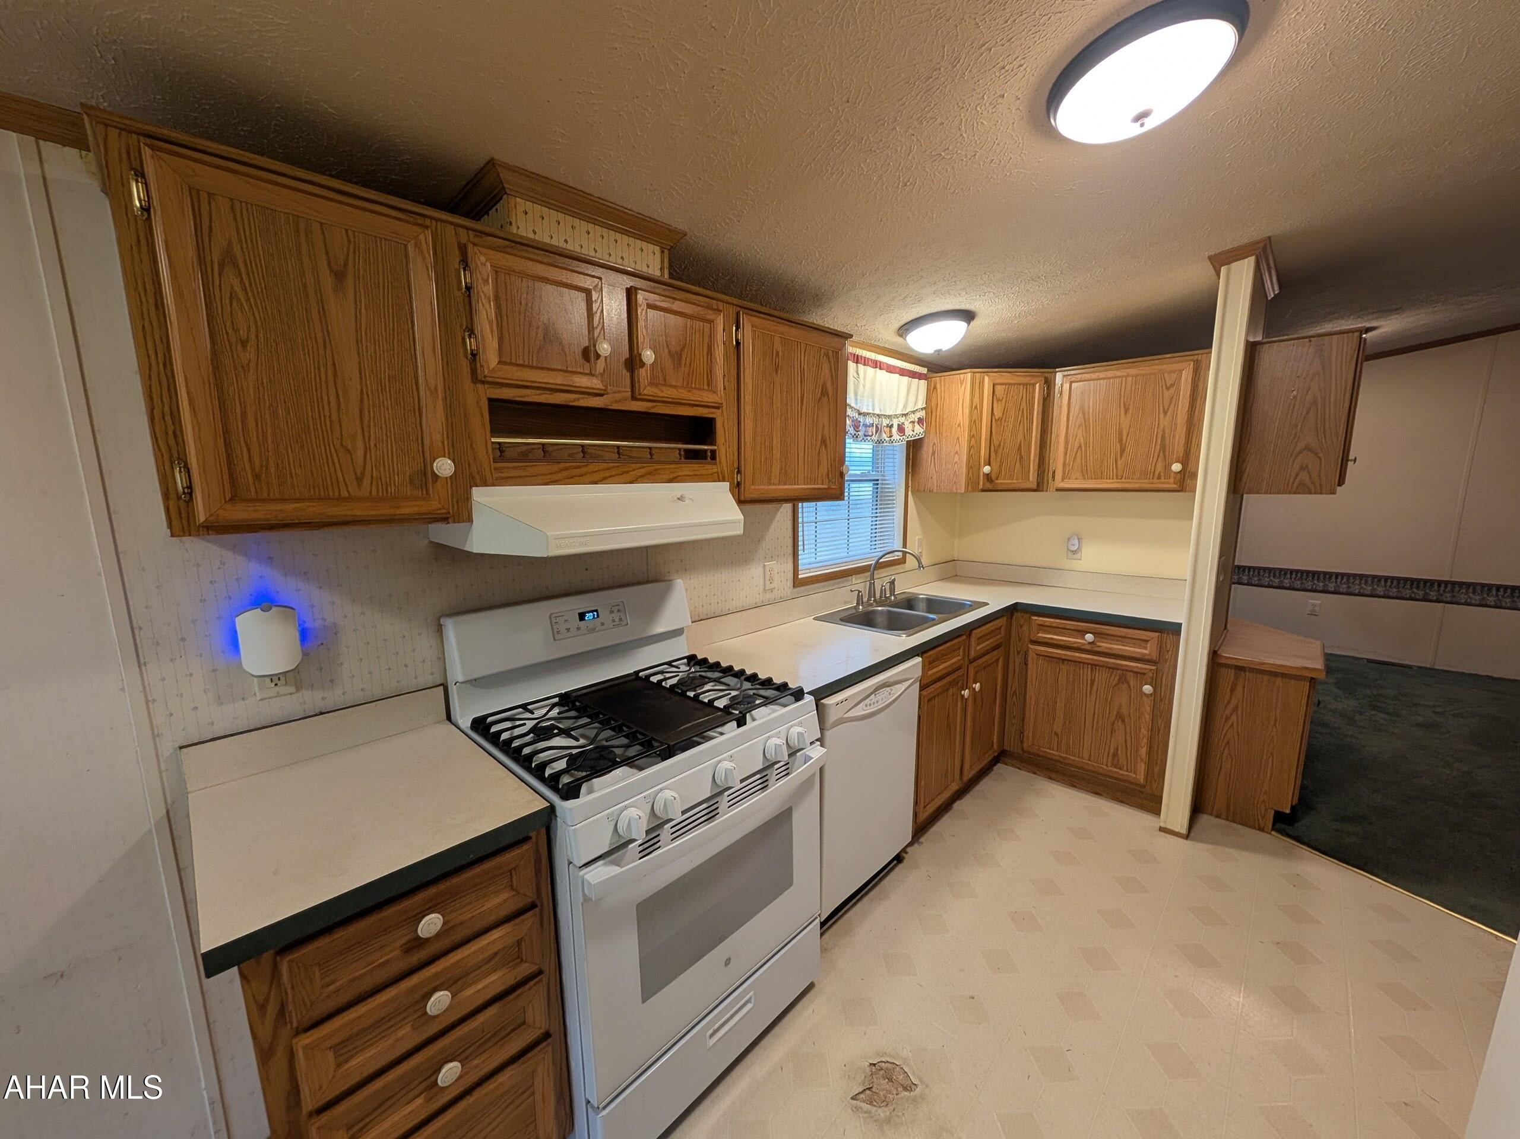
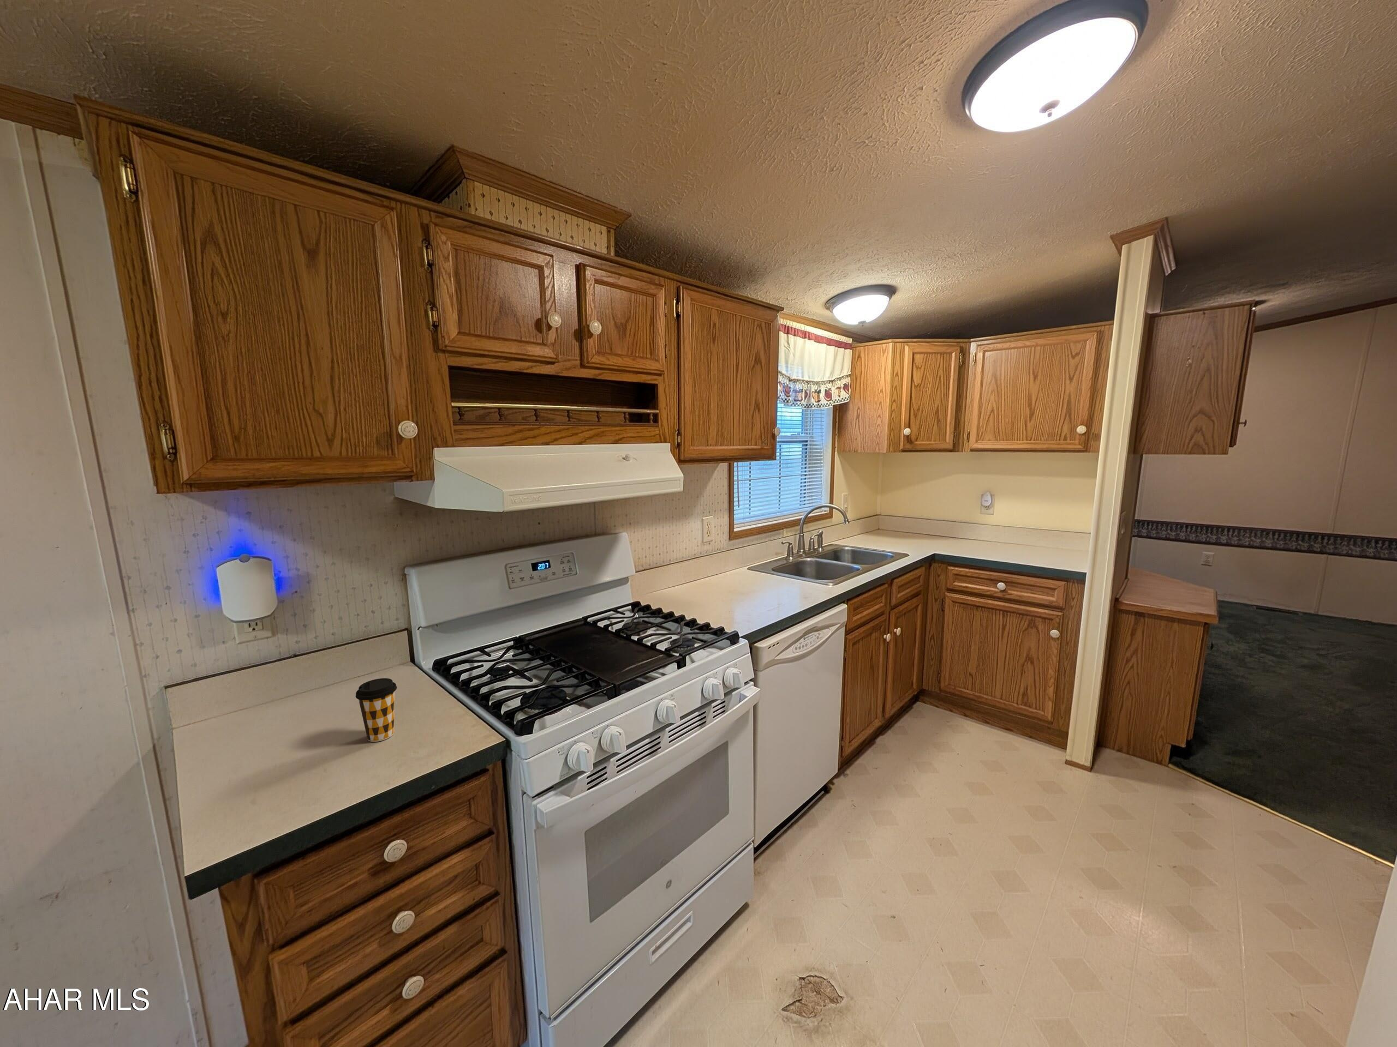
+ coffee cup [355,677,397,742]
